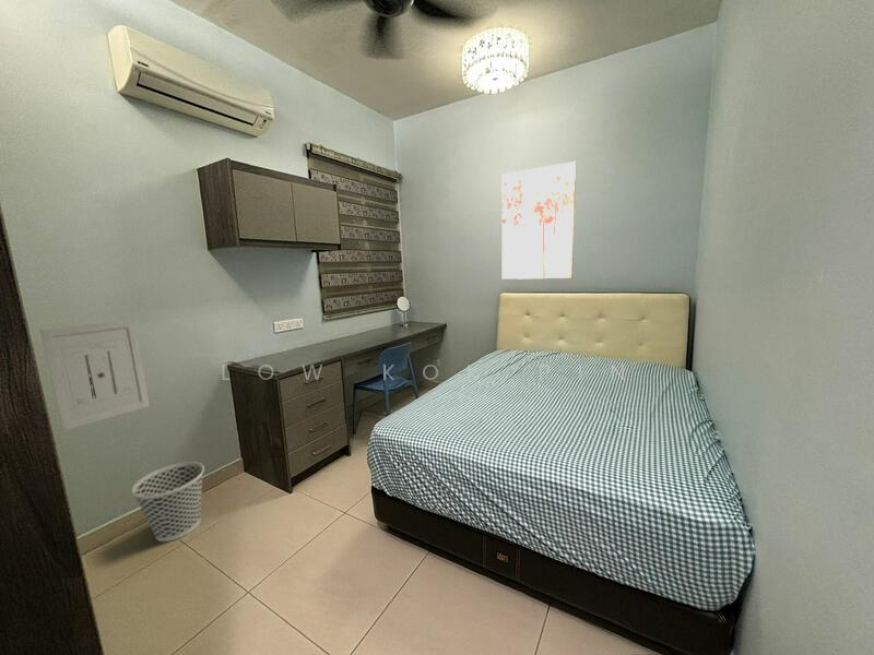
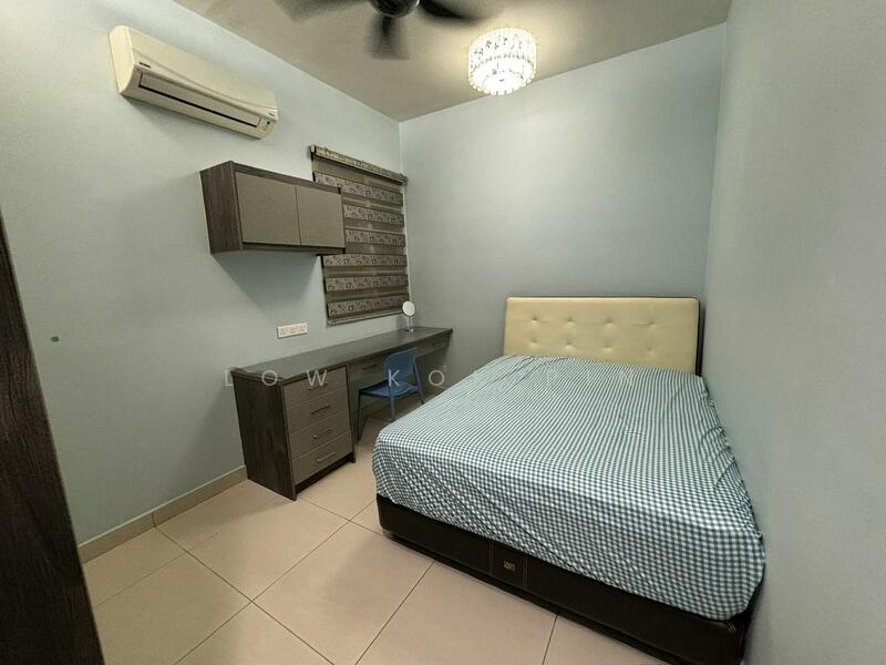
- wall art [39,319,151,431]
- wastebasket [131,461,205,543]
- wall art [501,160,577,281]
